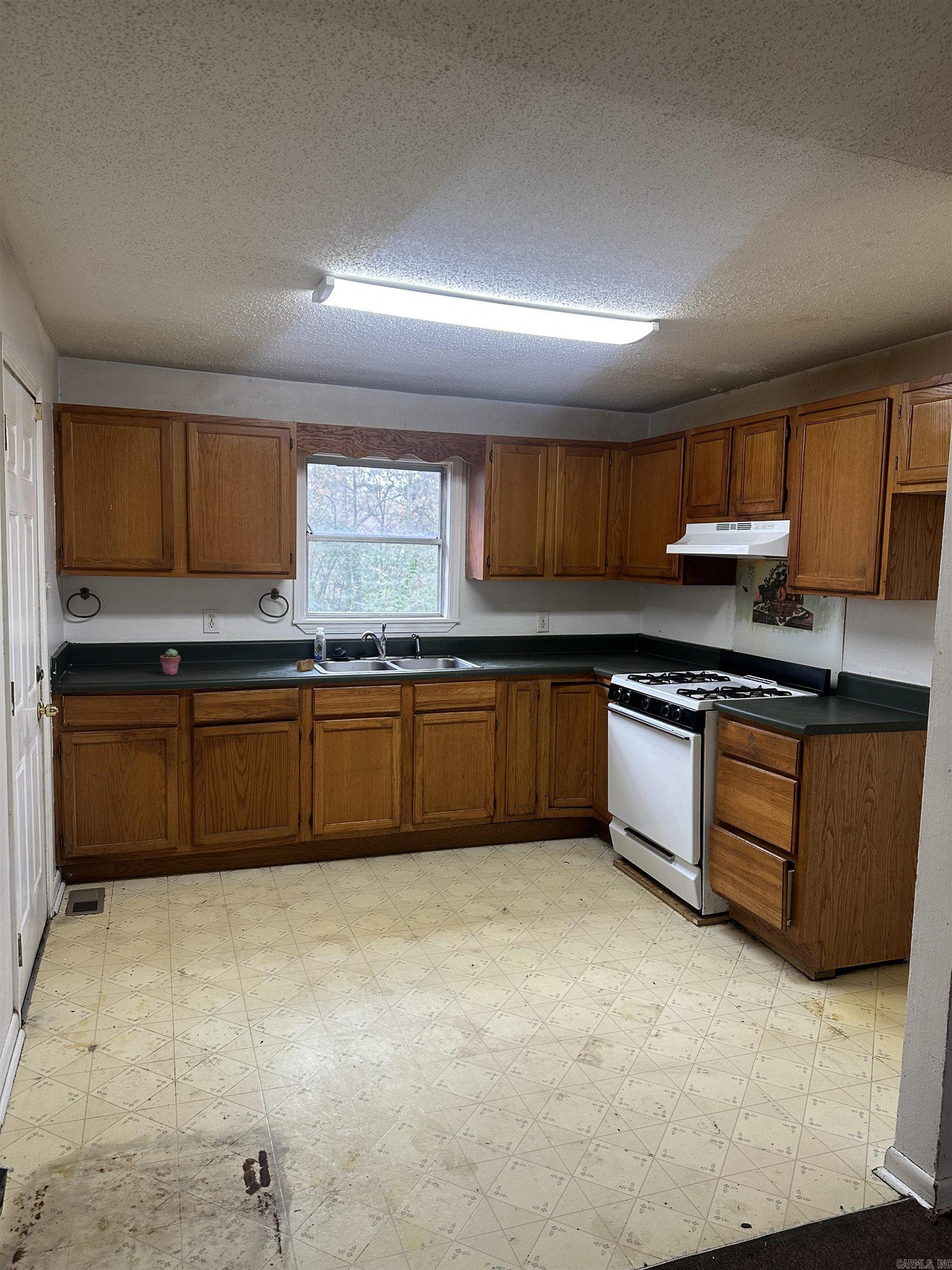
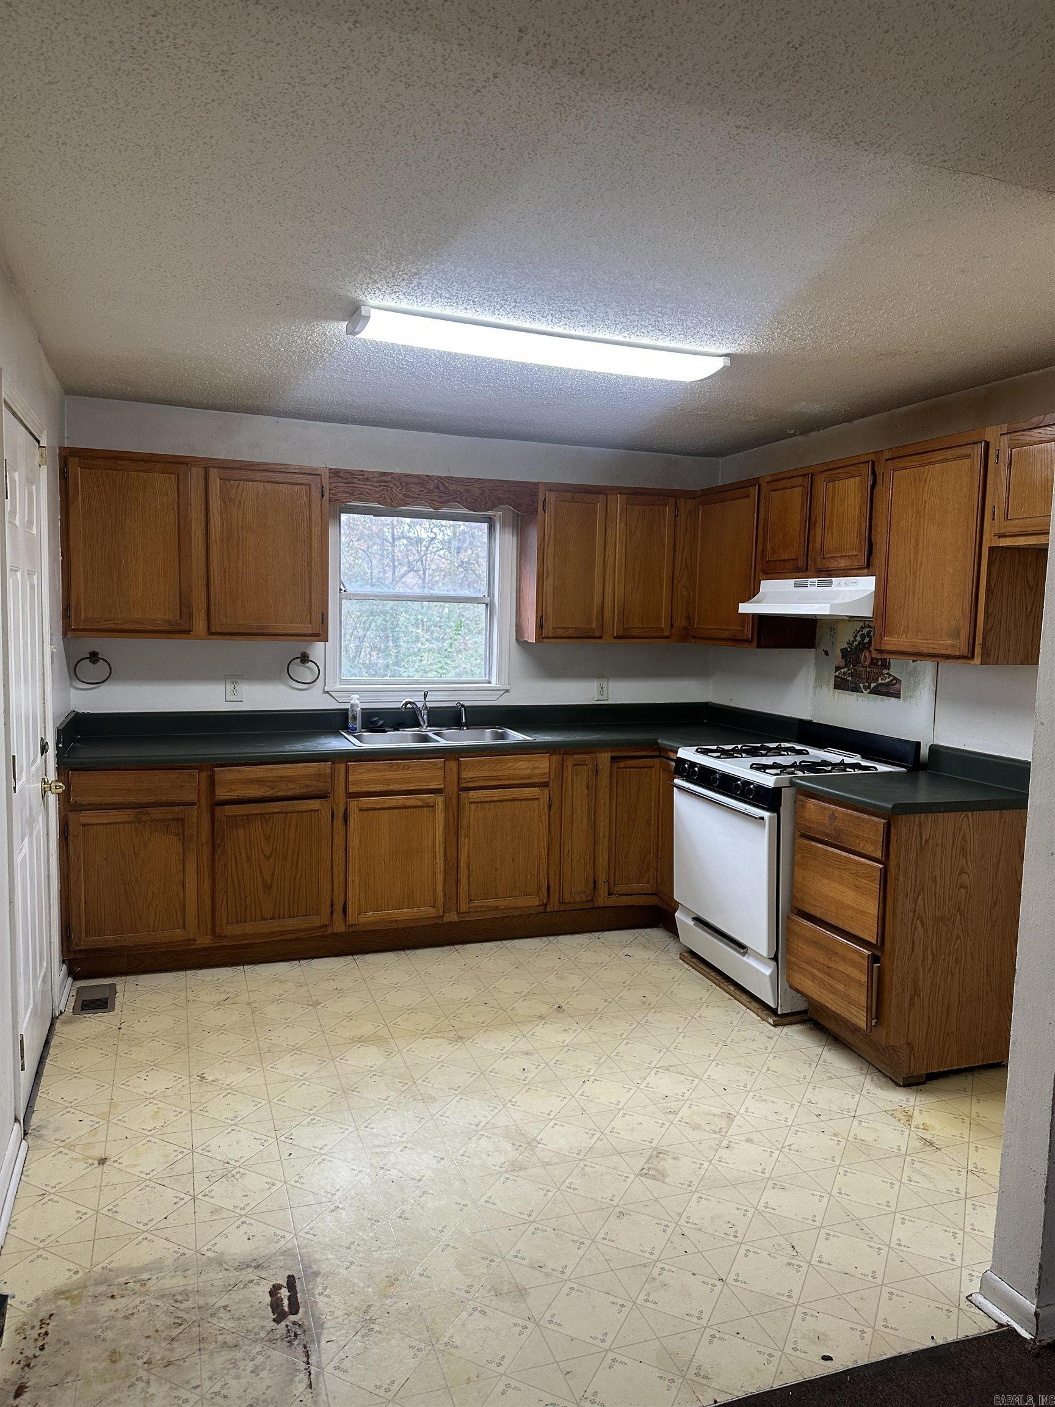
- soap bar [296,659,315,672]
- potted succulent [160,648,181,675]
